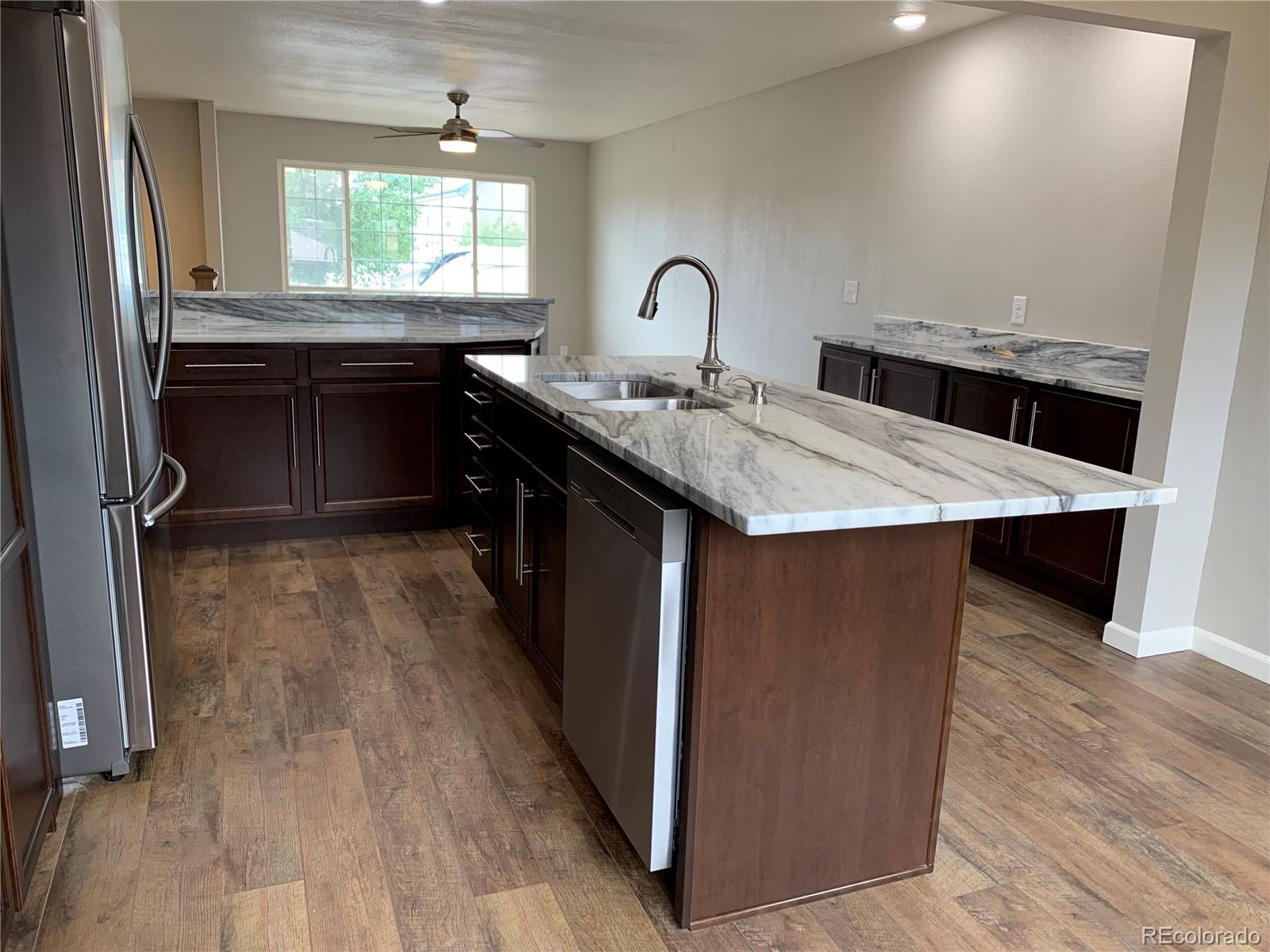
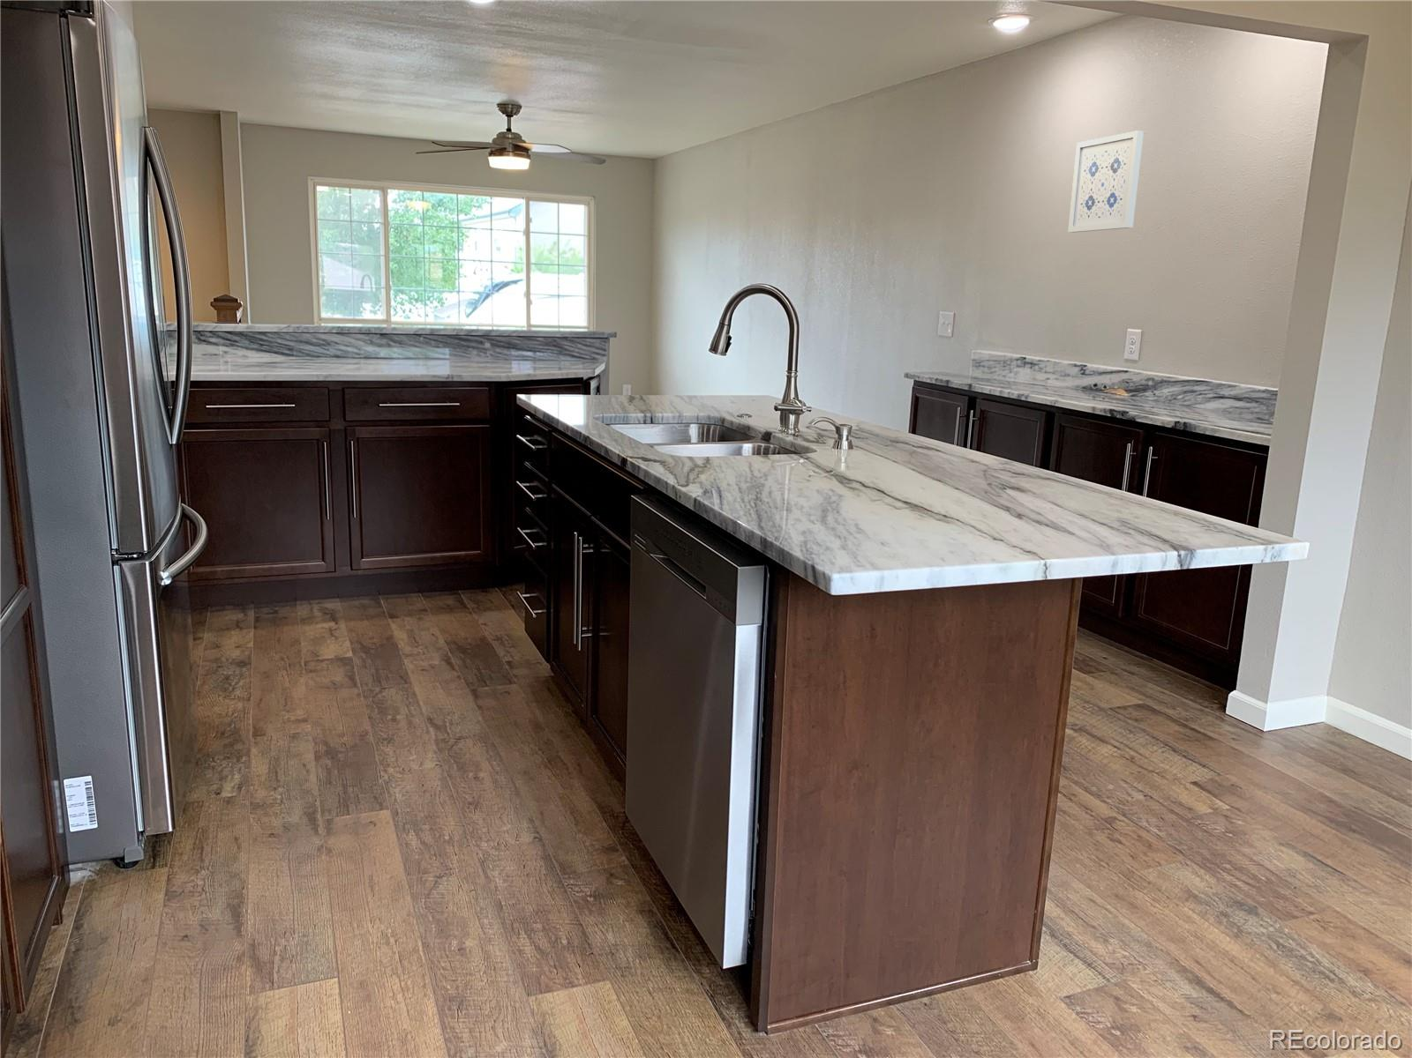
+ wall art [1067,130,1144,233]
